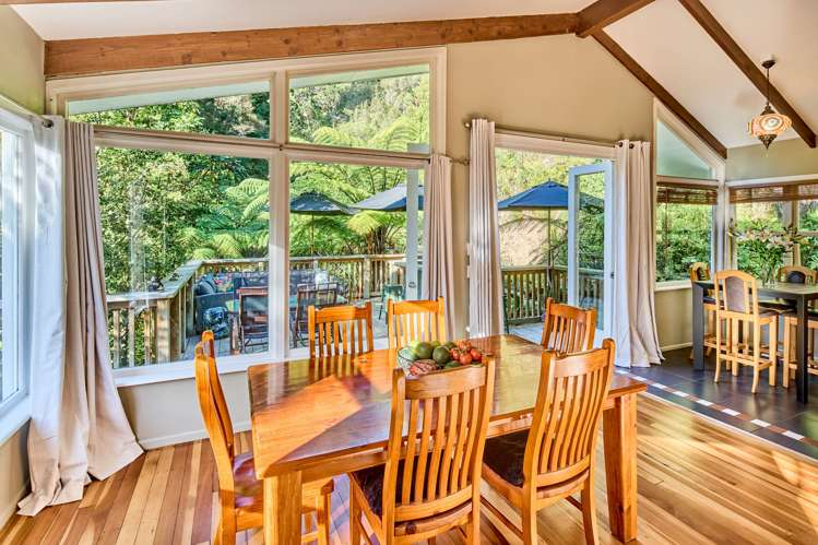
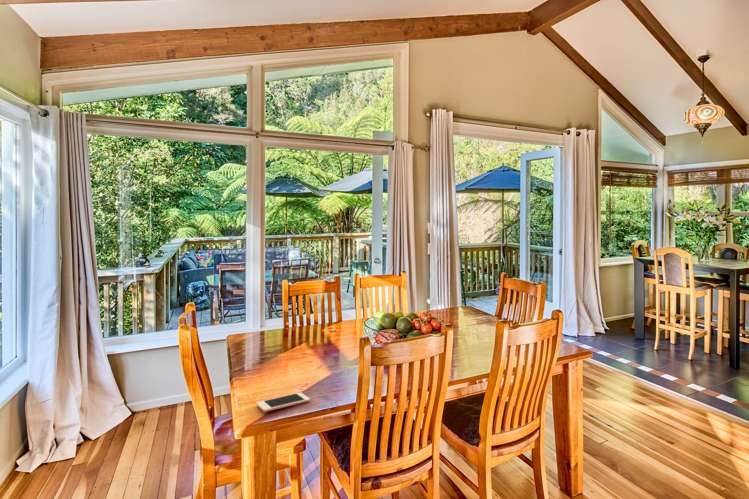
+ cell phone [255,392,311,413]
